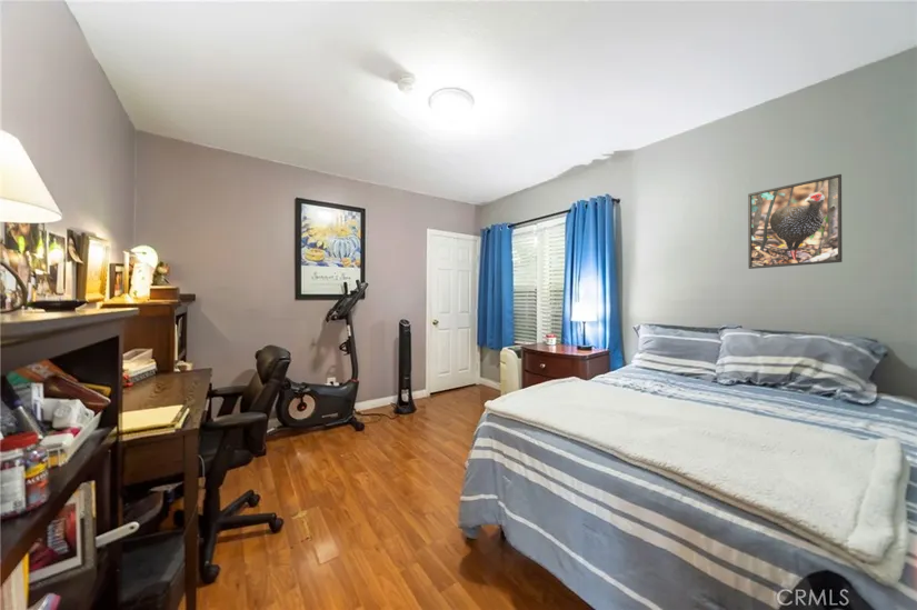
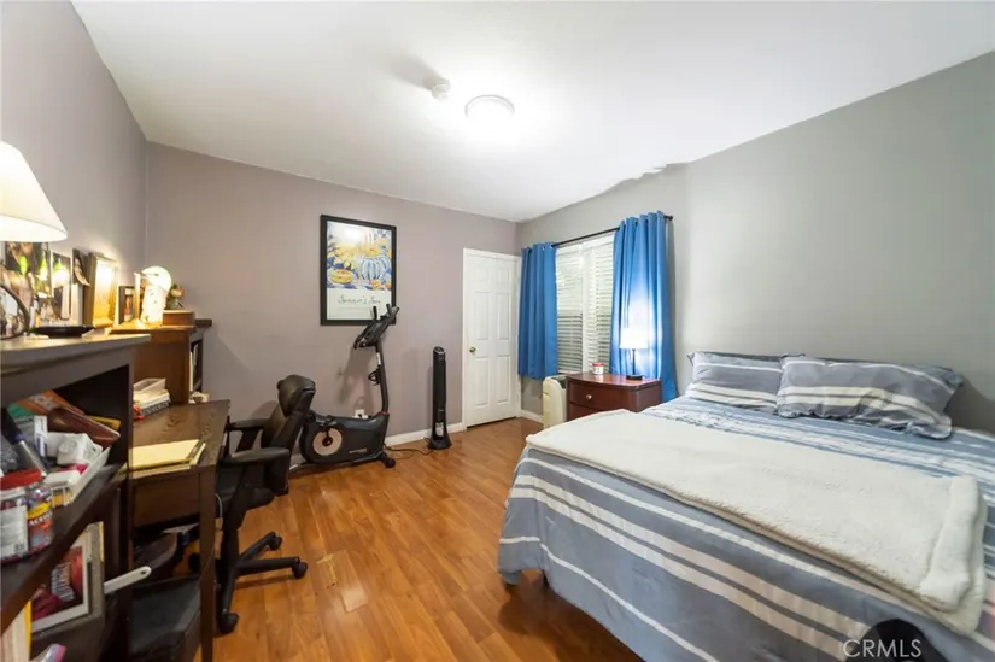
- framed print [747,173,844,270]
